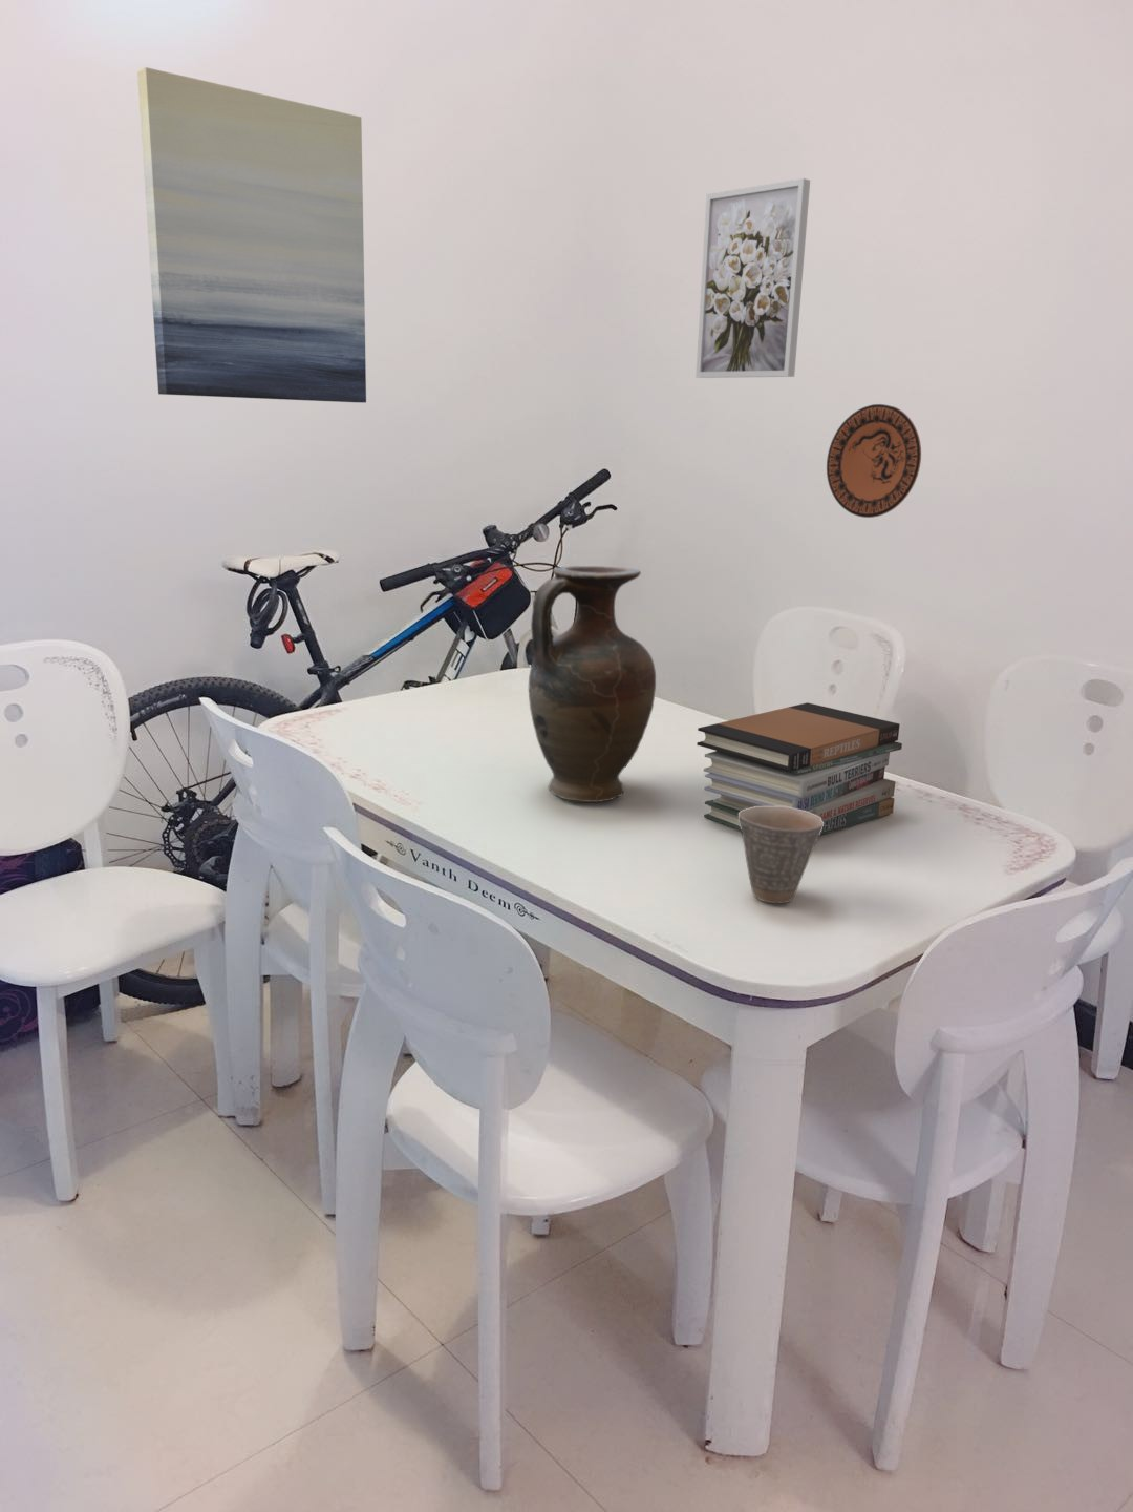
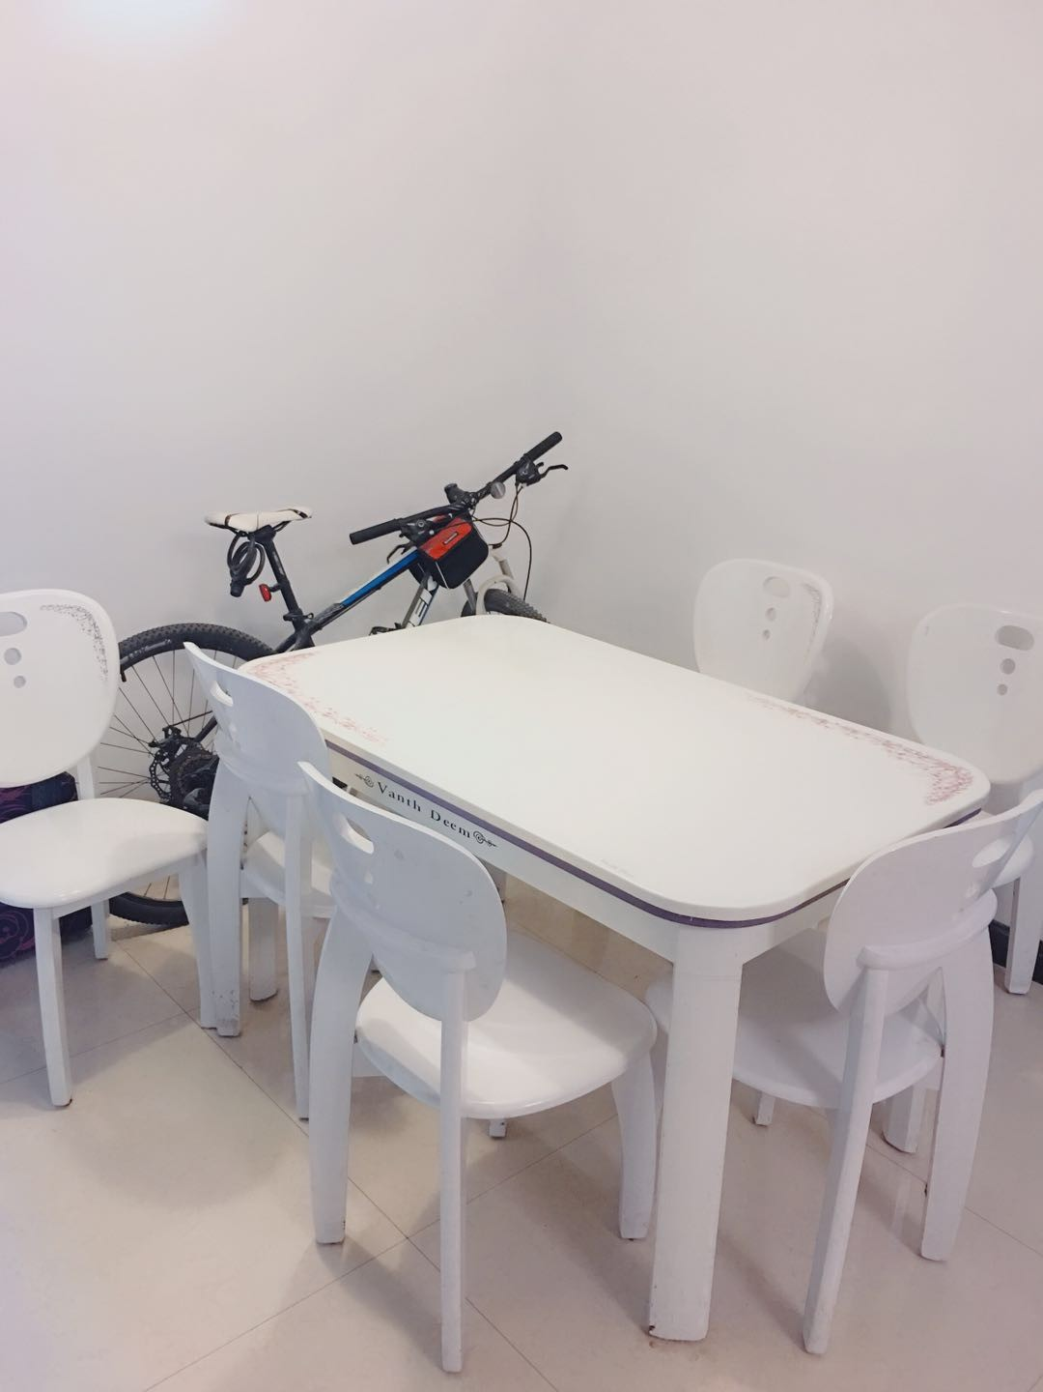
- book stack [695,701,903,837]
- vase [527,564,657,804]
- cup [739,806,824,904]
- decorative plate [826,404,922,519]
- wall art [137,67,368,405]
- wall art [695,177,810,379]
